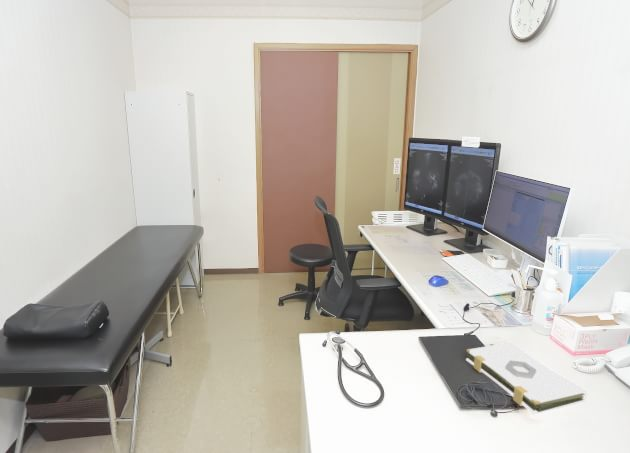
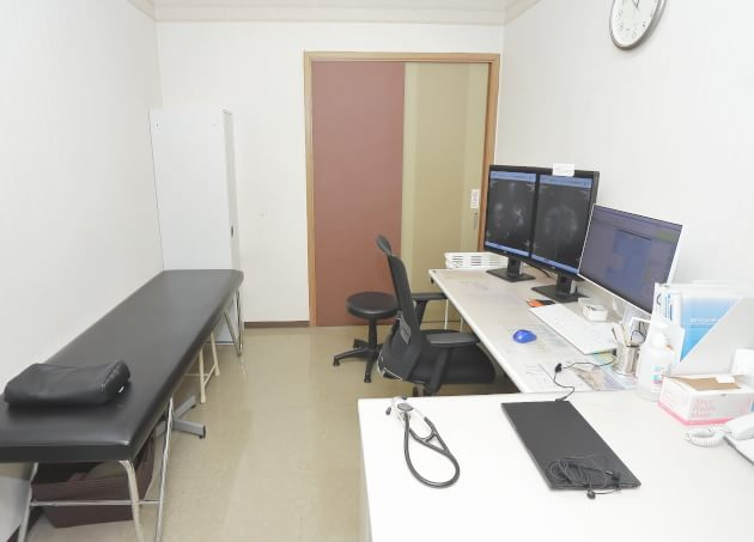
- clipboard [465,341,589,416]
